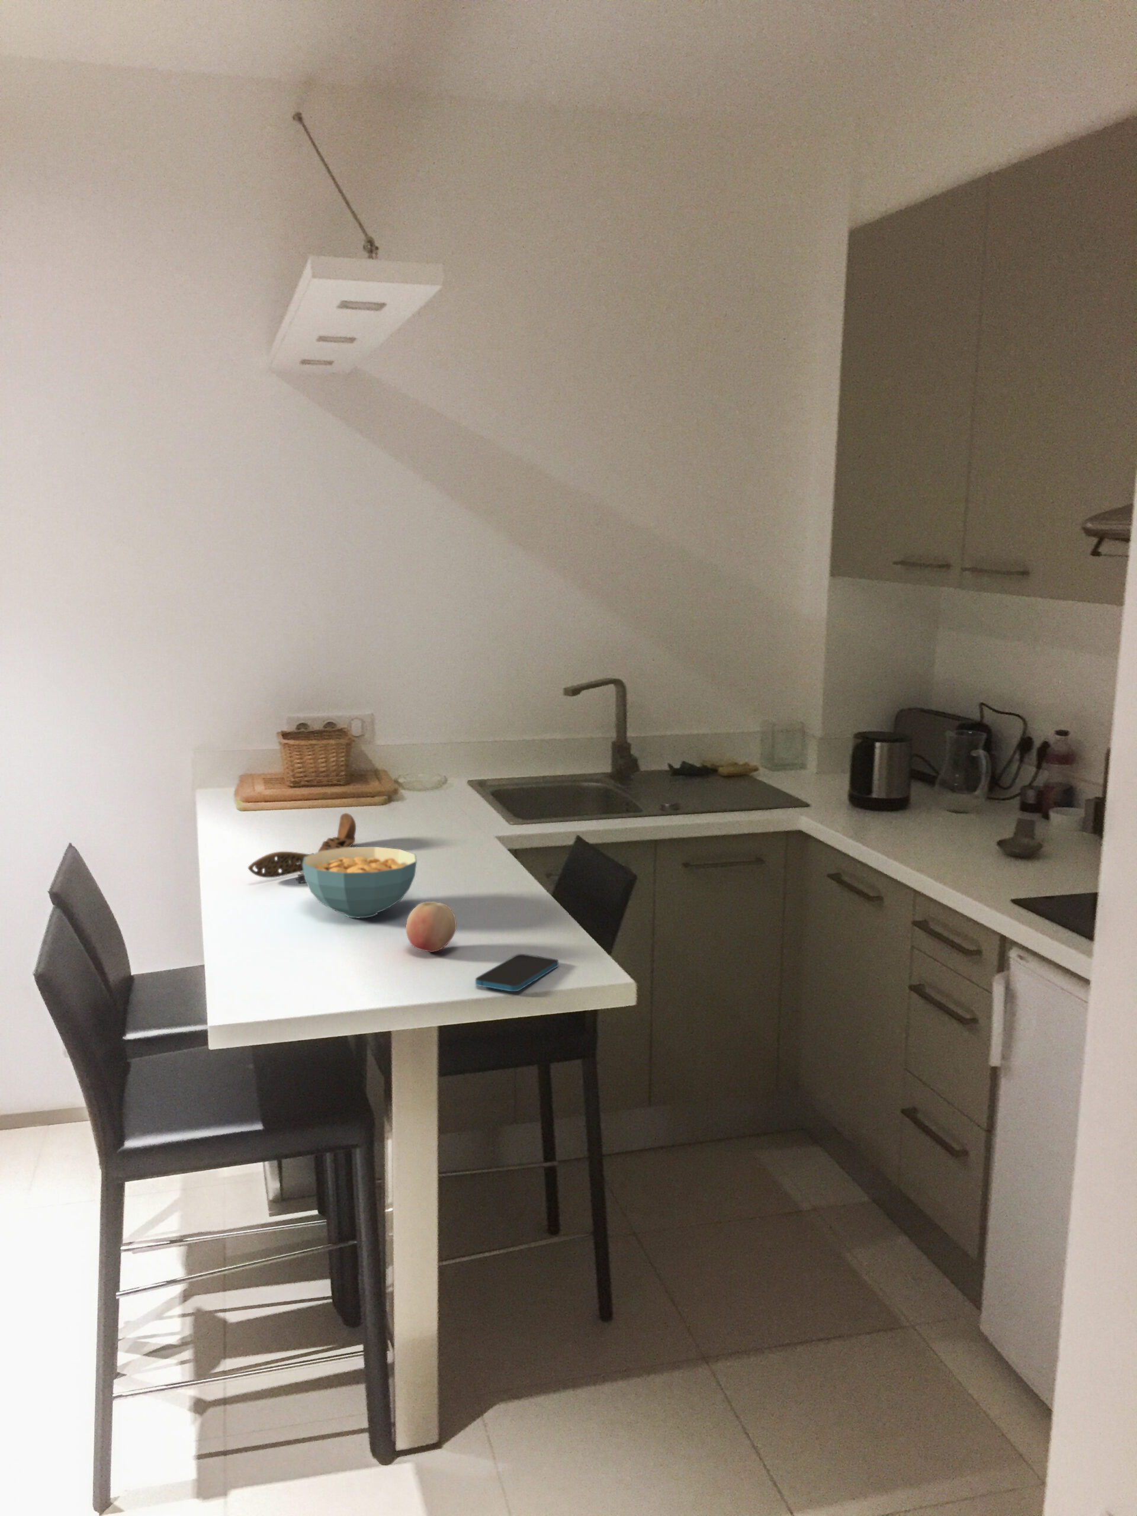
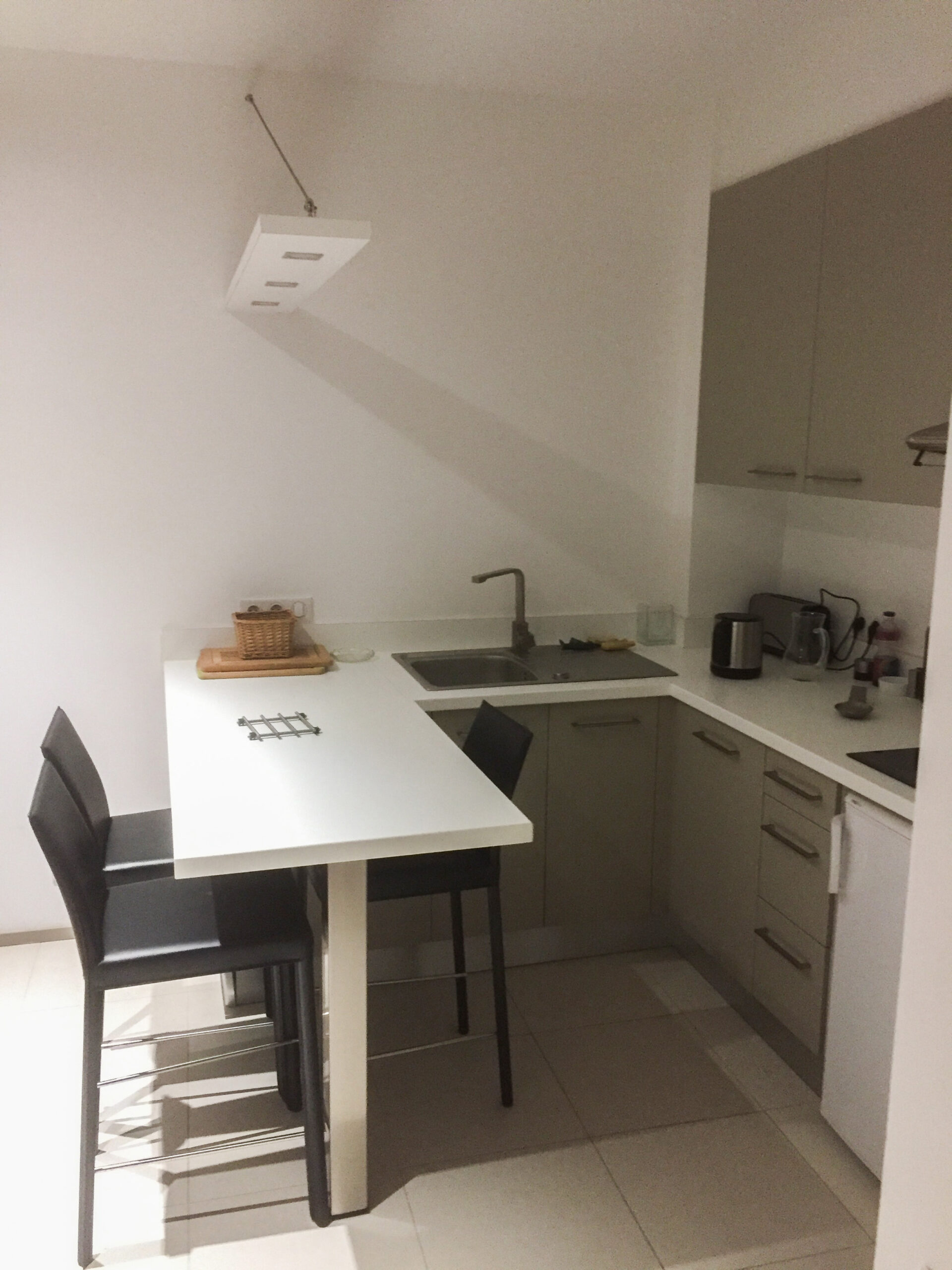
- smartphone [475,954,559,992]
- fruit [405,901,457,953]
- wooden spoon [247,813,356,879]
- cereal bowl [302,846,418,919]
